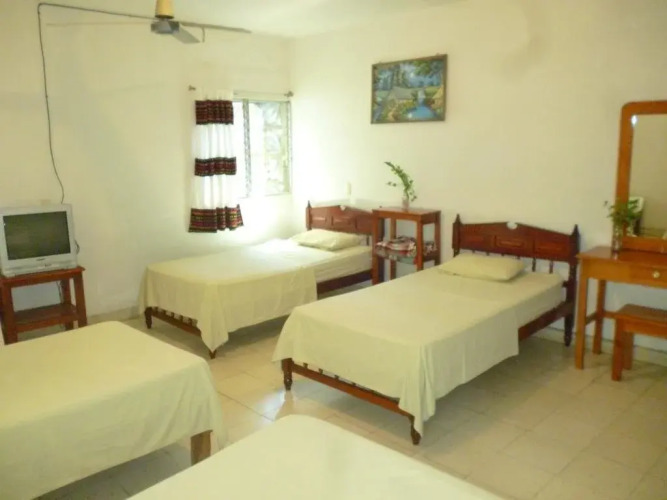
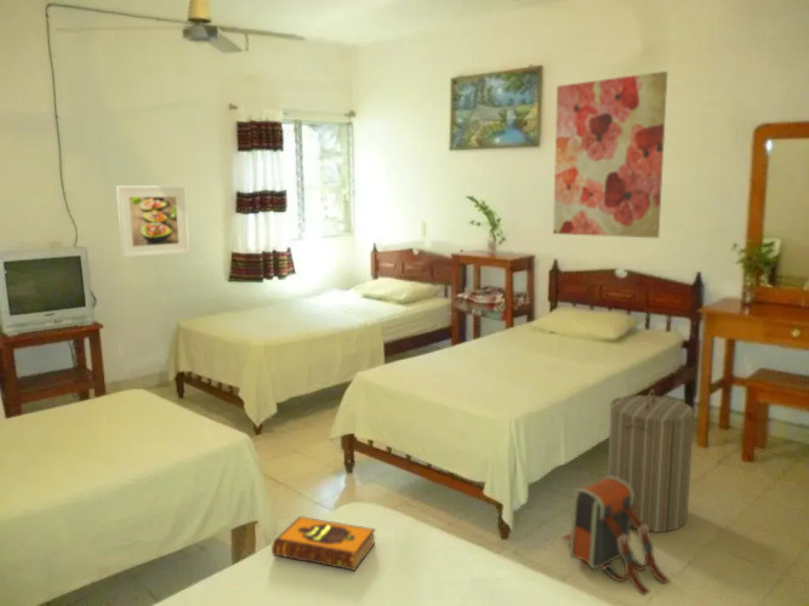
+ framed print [115,184,190,259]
+ wall art [552,70,668,239]
+ hardback book [270,515,376,572]
+ laundry hamper [606,388,695,533]
+ backpack [562,475,671,596]
